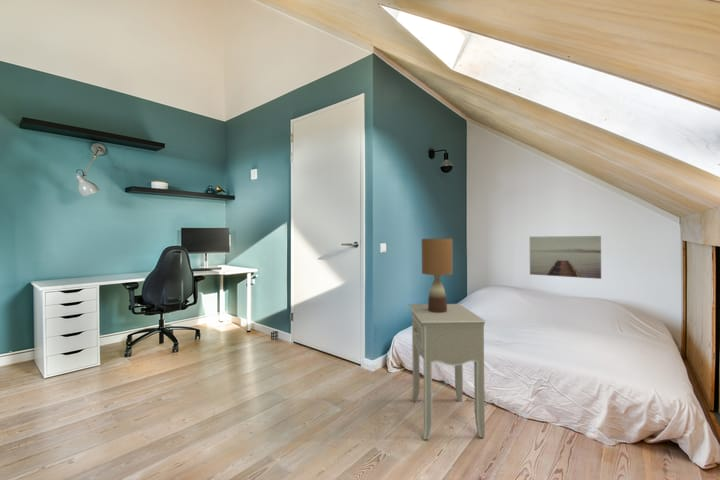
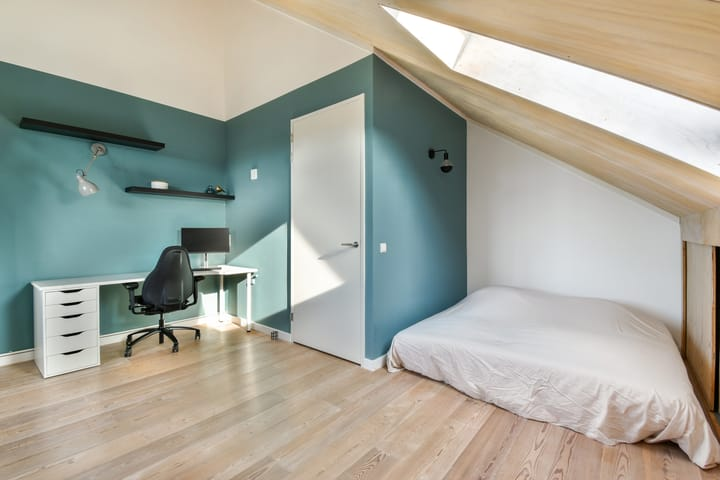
- nightstand [407,303,486,440]
- table lamp [421,237,454,313]
- wall art [529,235,602,280]
